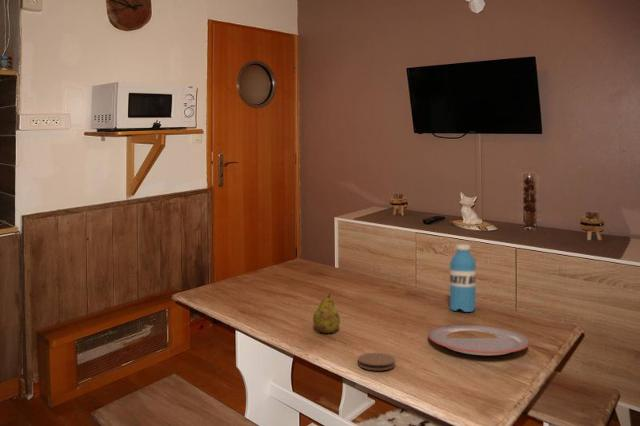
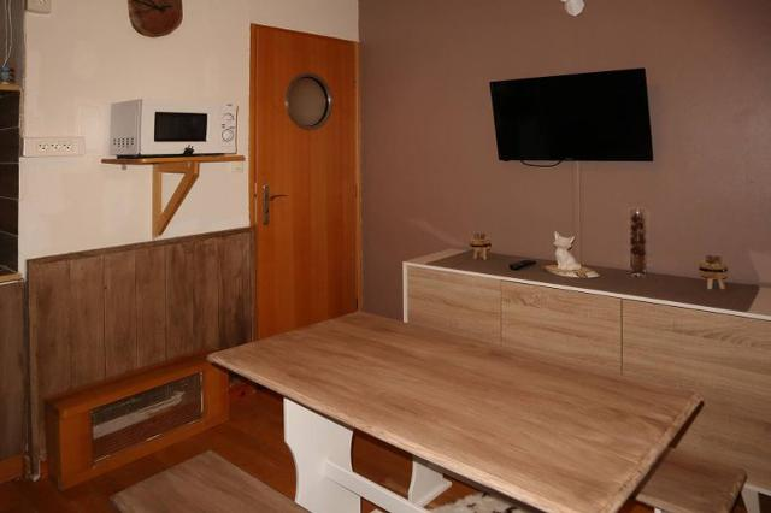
- water bottle [449,243,477,313]
- coaster [357,352,396,371]
- fruit [312,292,341,334]
- plate [427,323,531,356]
